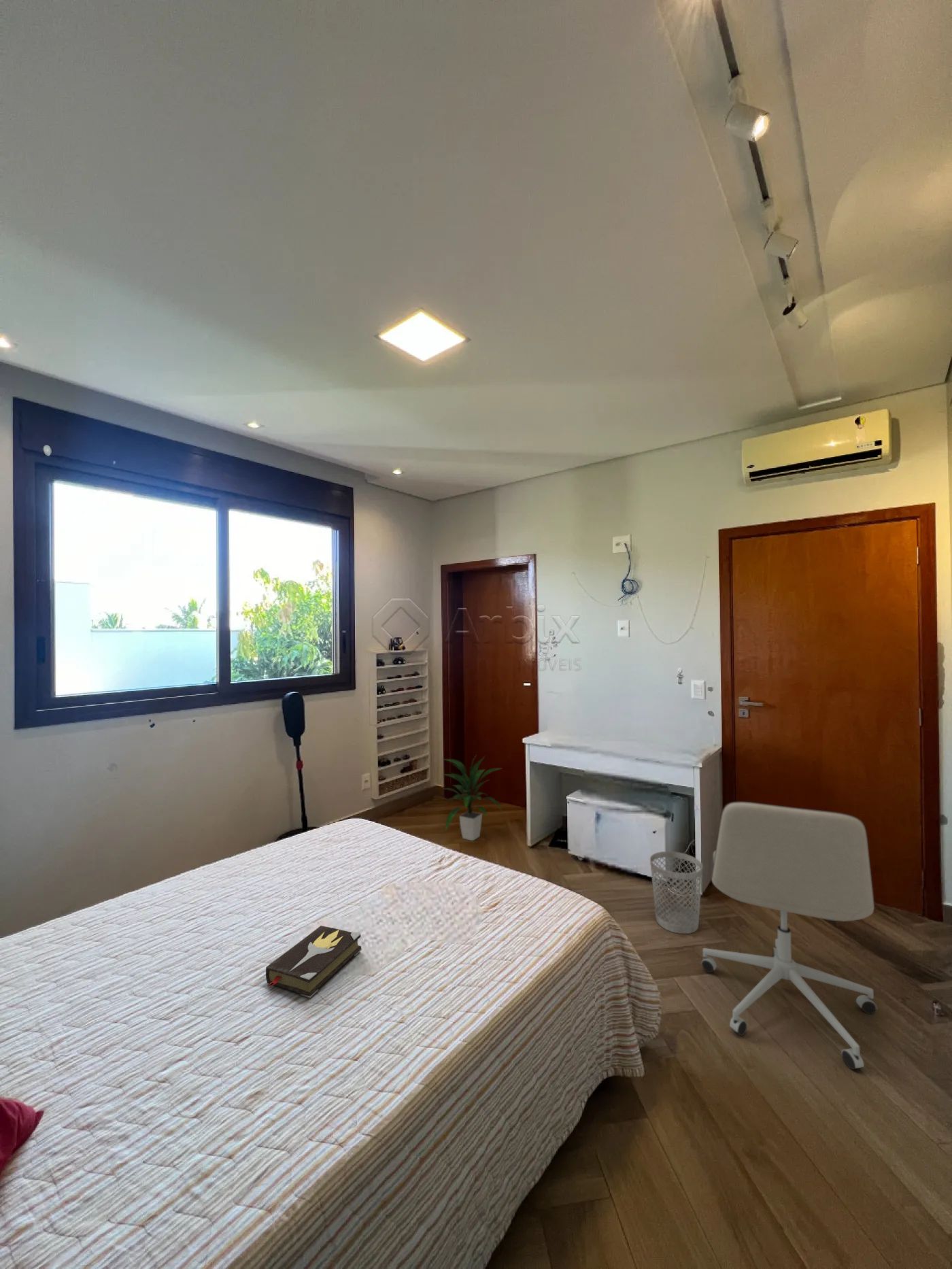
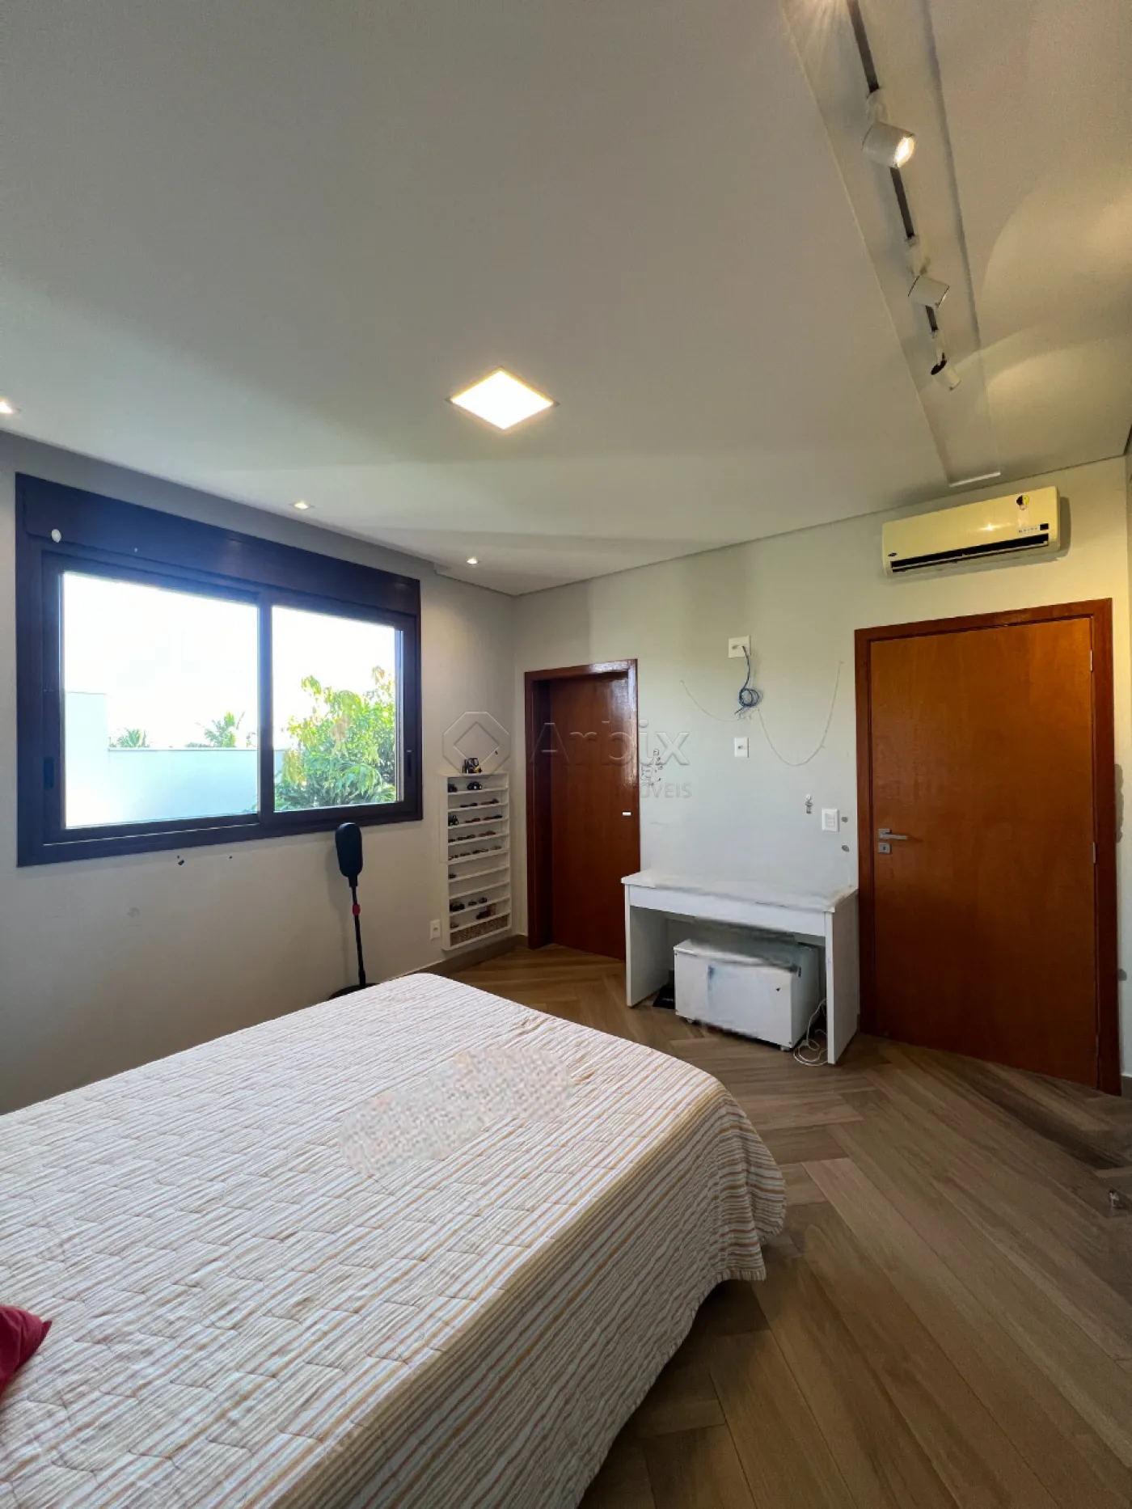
- hardback book [265,925,362,998]
- indoor plant [440,755,503,841]
- wastebasket [649,851,703,934]
- office chair [700,801,878,1070]
